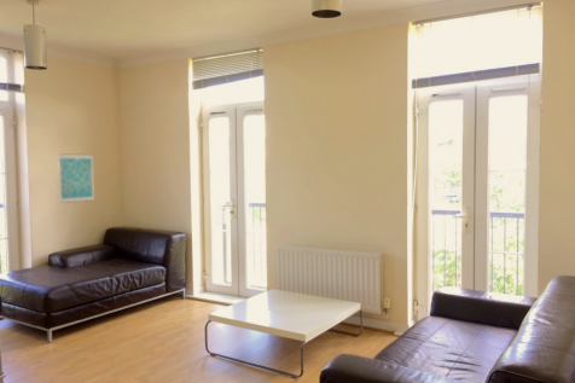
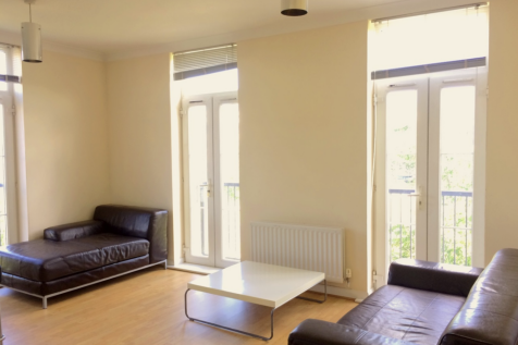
- wall art [57,152,95,204]
